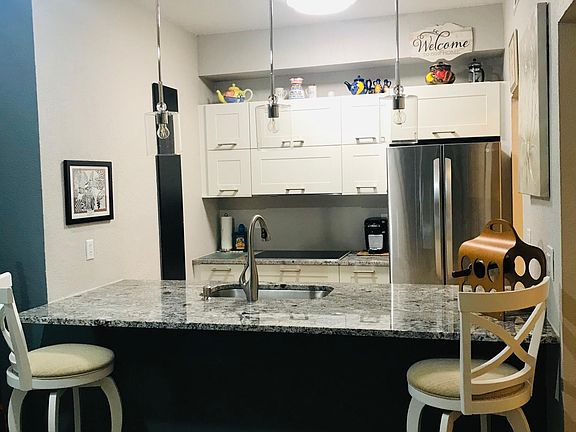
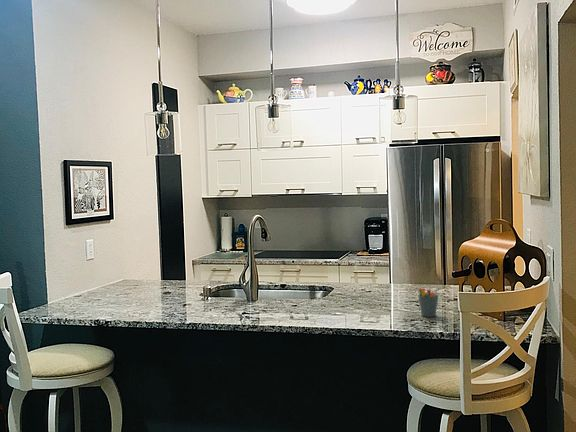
+ pen holder [417,284,440,318]
